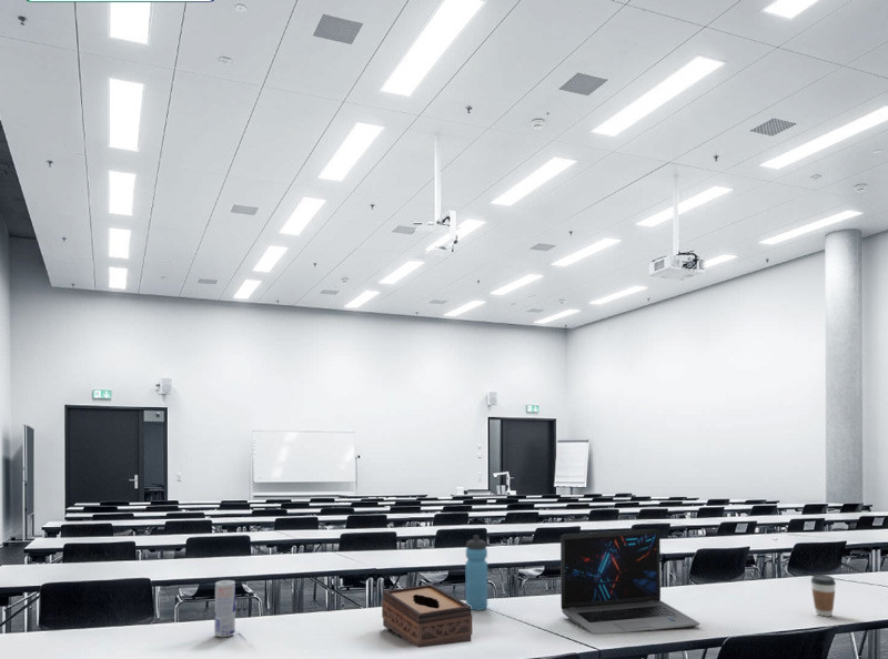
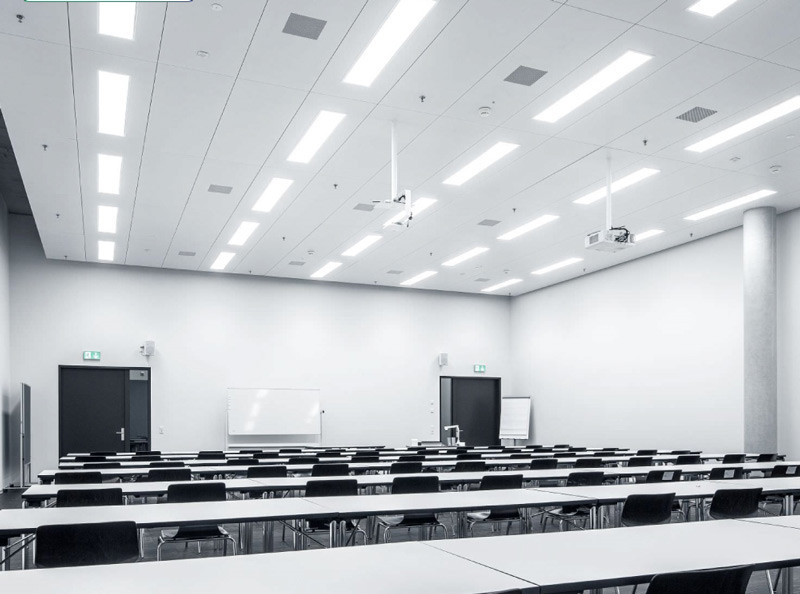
- tissue box [381,584,473,649]
- laptop [559,528,700,636]
- beverage can [213,579,236,638]
- coffee cup [810,574,837,617]
- water bottle [465,534,488,611]
